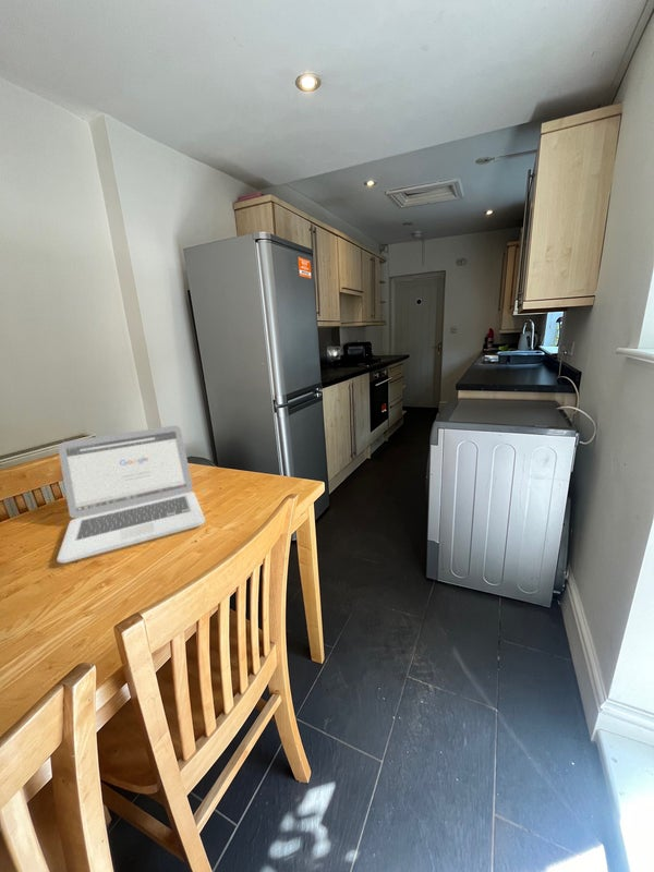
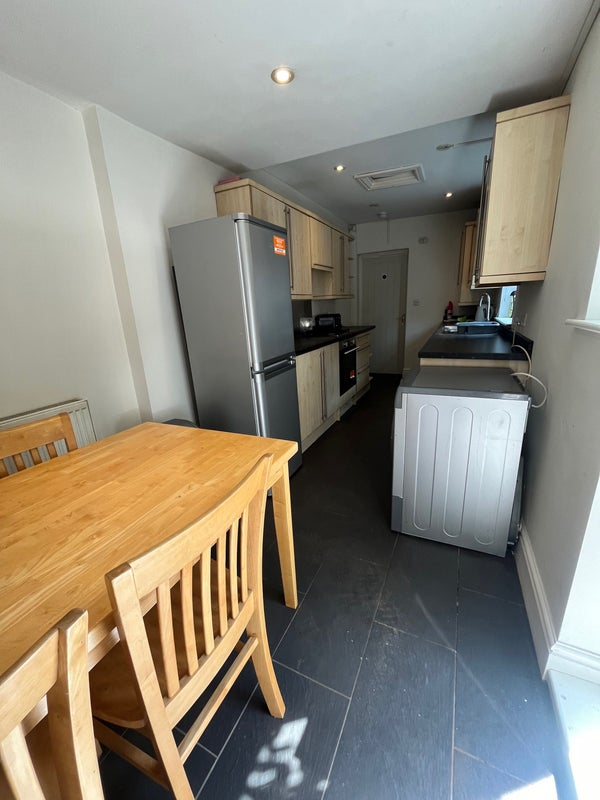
- laptop [56,424,206,564]
